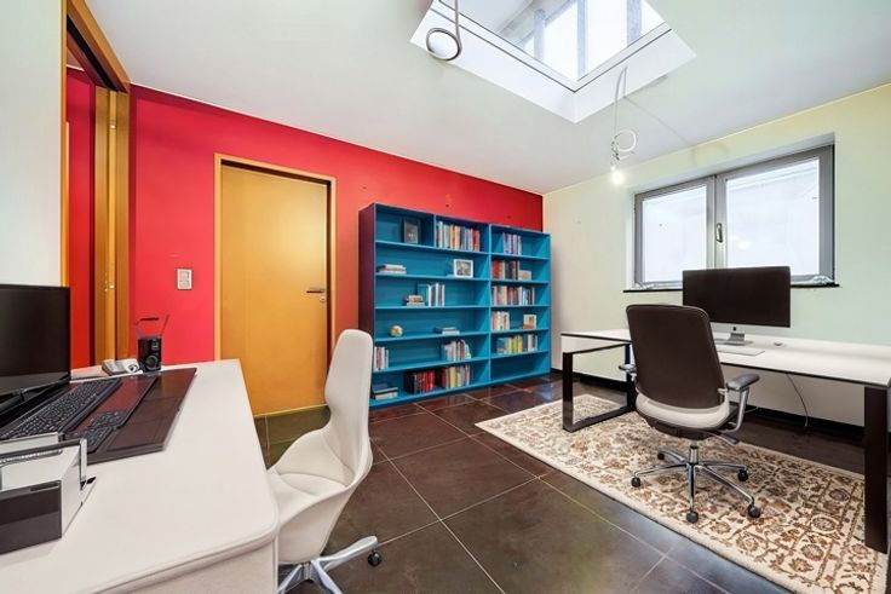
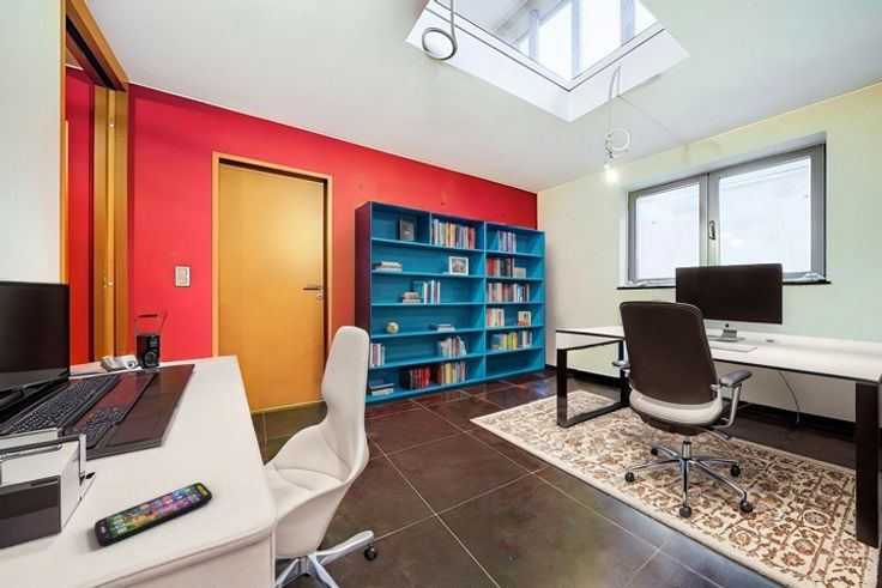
+ smartphone [93,481,213,547]
